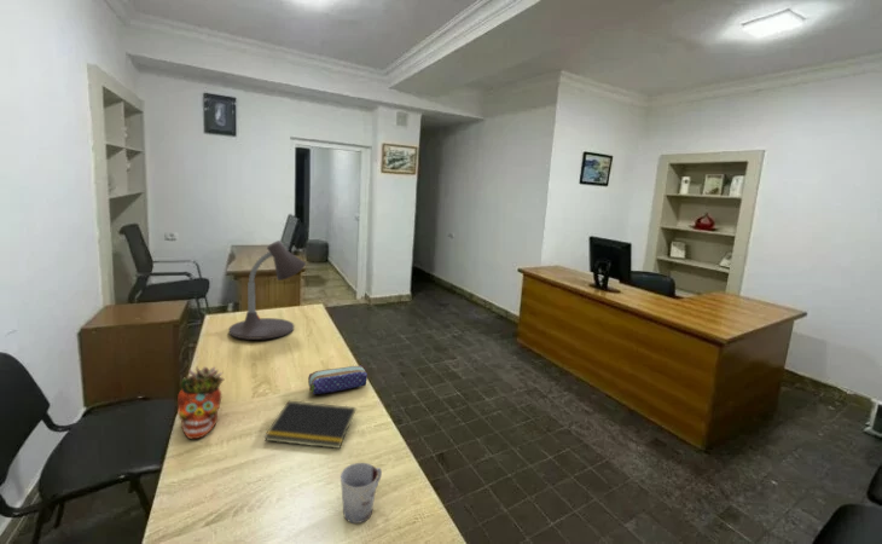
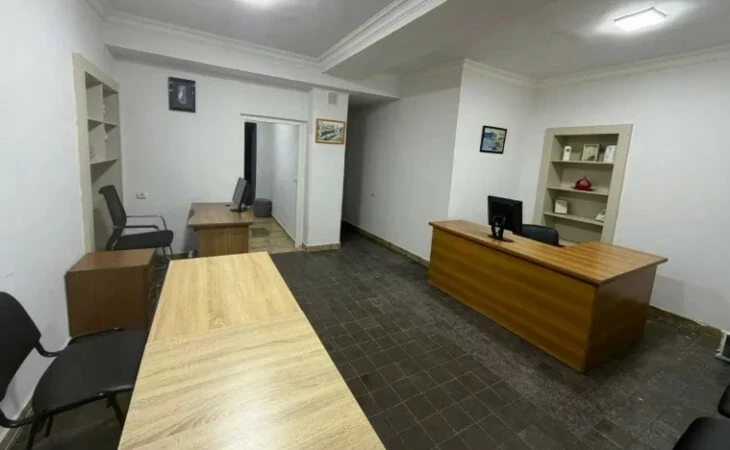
- succulent planter [176,365,225,440]
- desk lamp [228,239,307,341]
- pencil case [307,365,369,395]
- notepad [262,400,356,450]
- cup [340,462,383,525]
